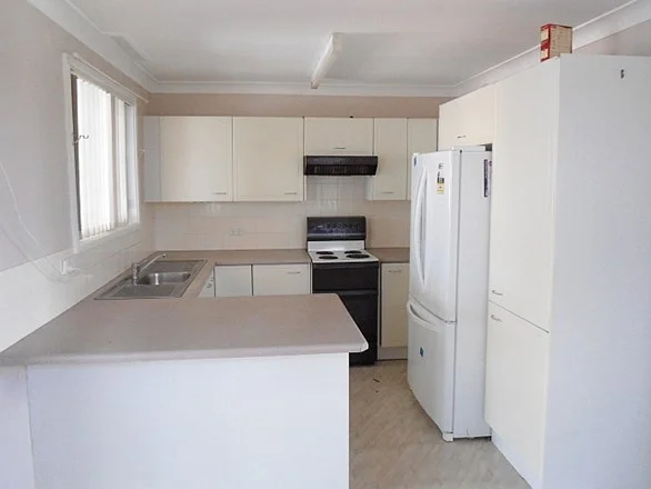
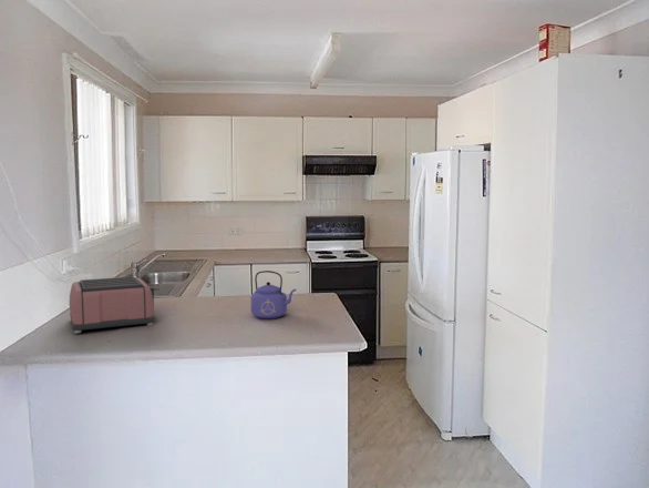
+ toaster [69,275,161,335]
+ kettle [249,270,297,319]
